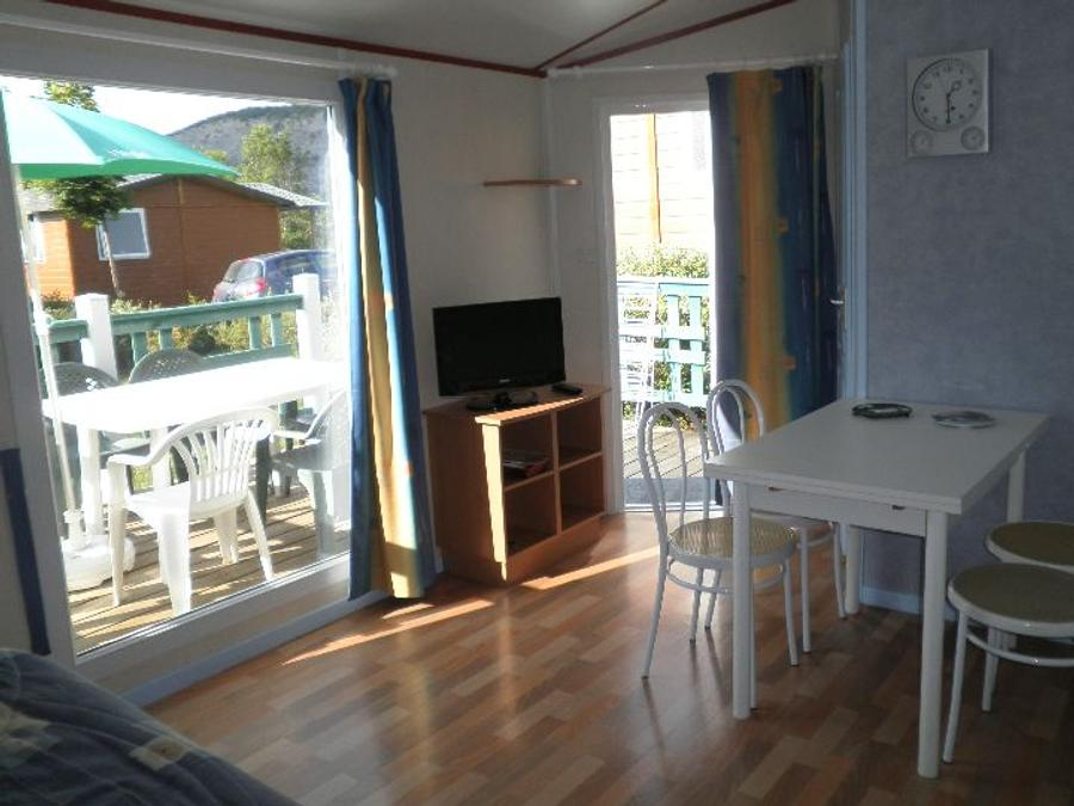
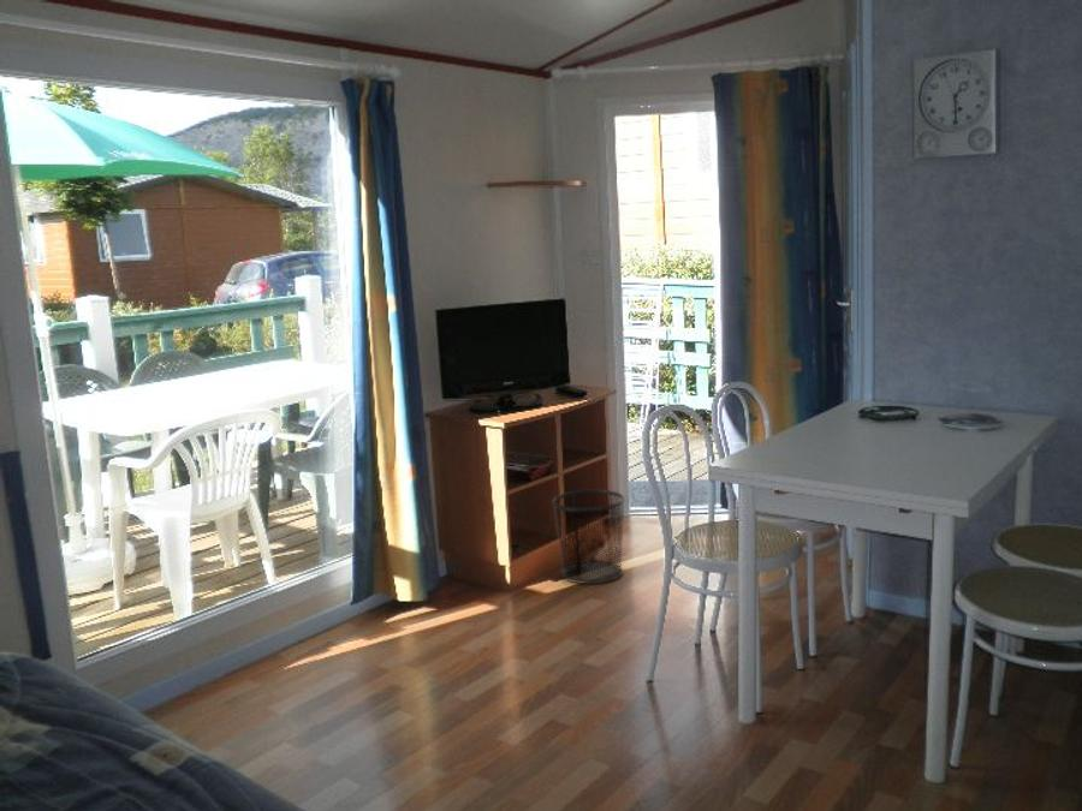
+ waste bin [551,489,626,585]
